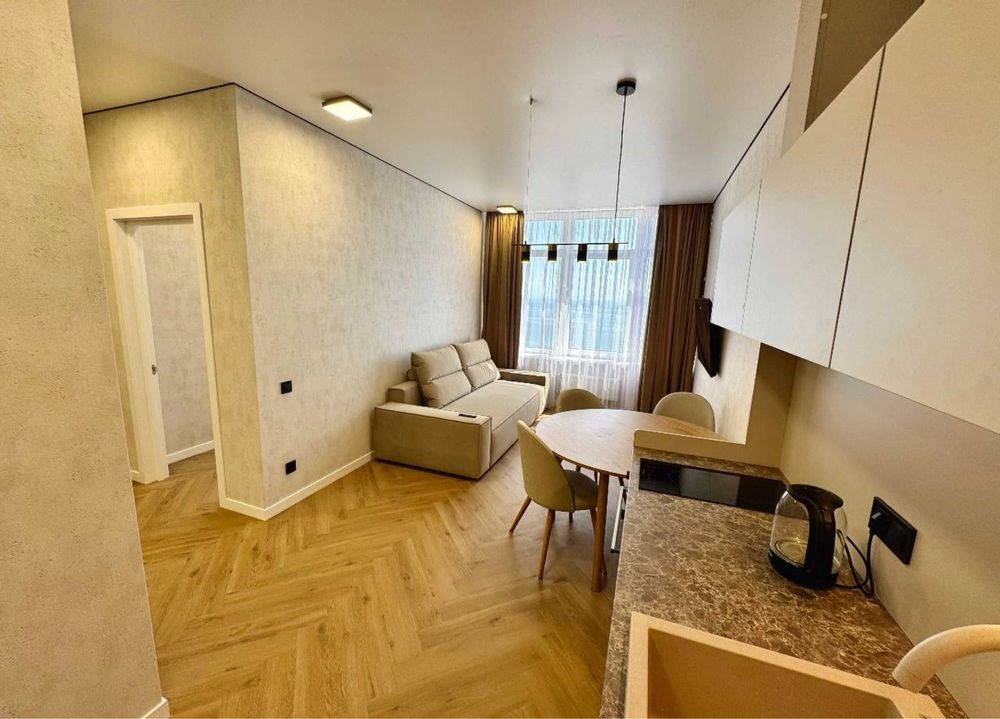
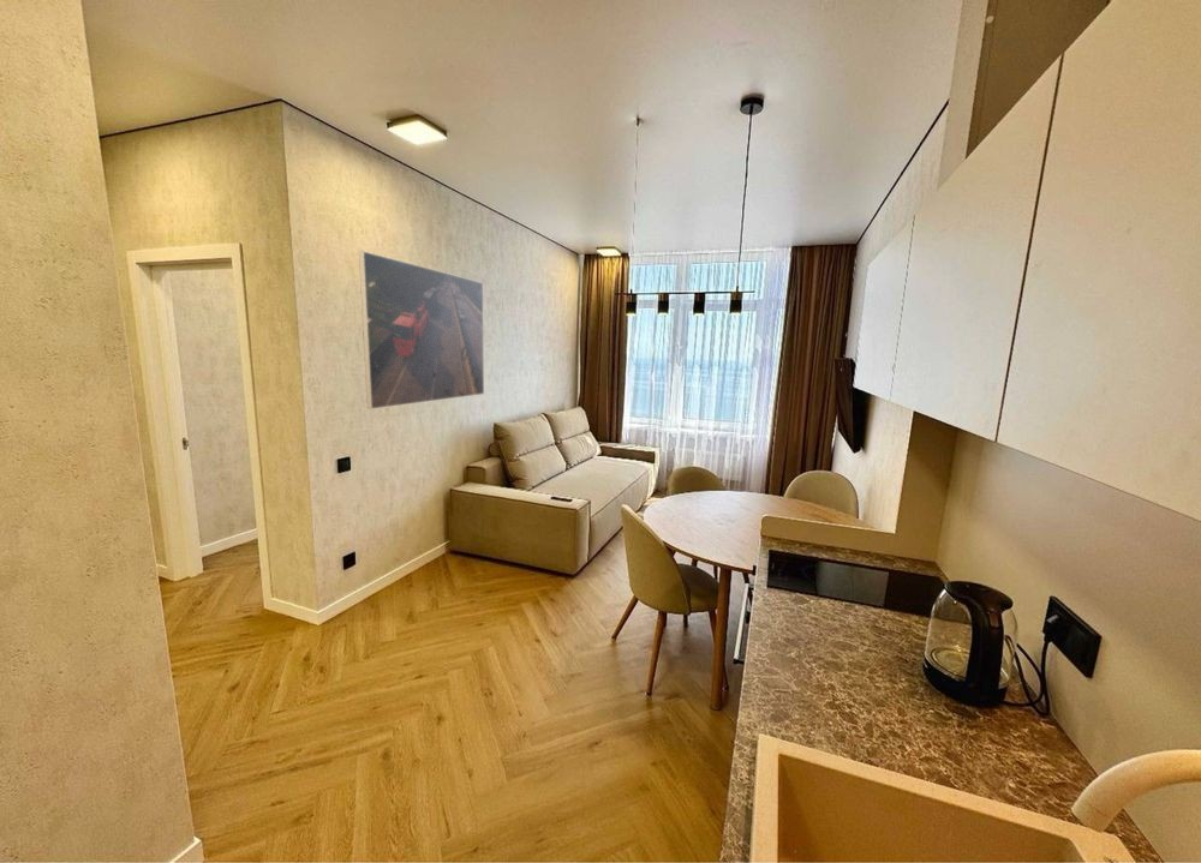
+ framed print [358,250,485,410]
